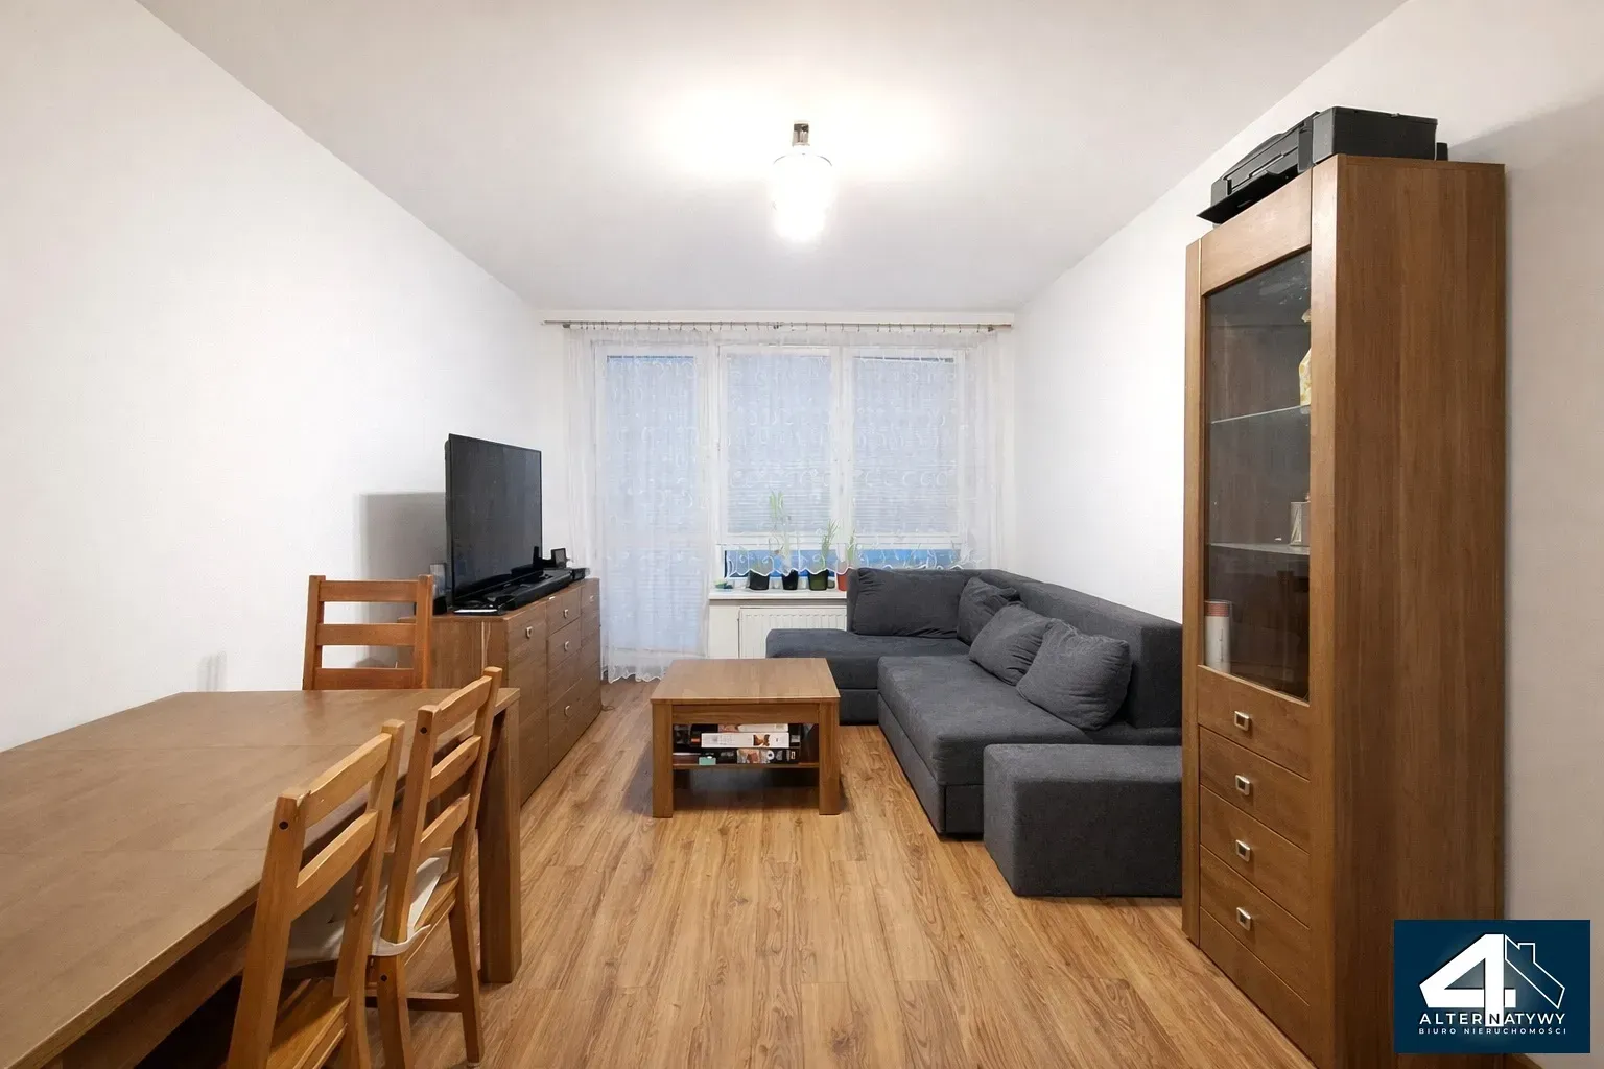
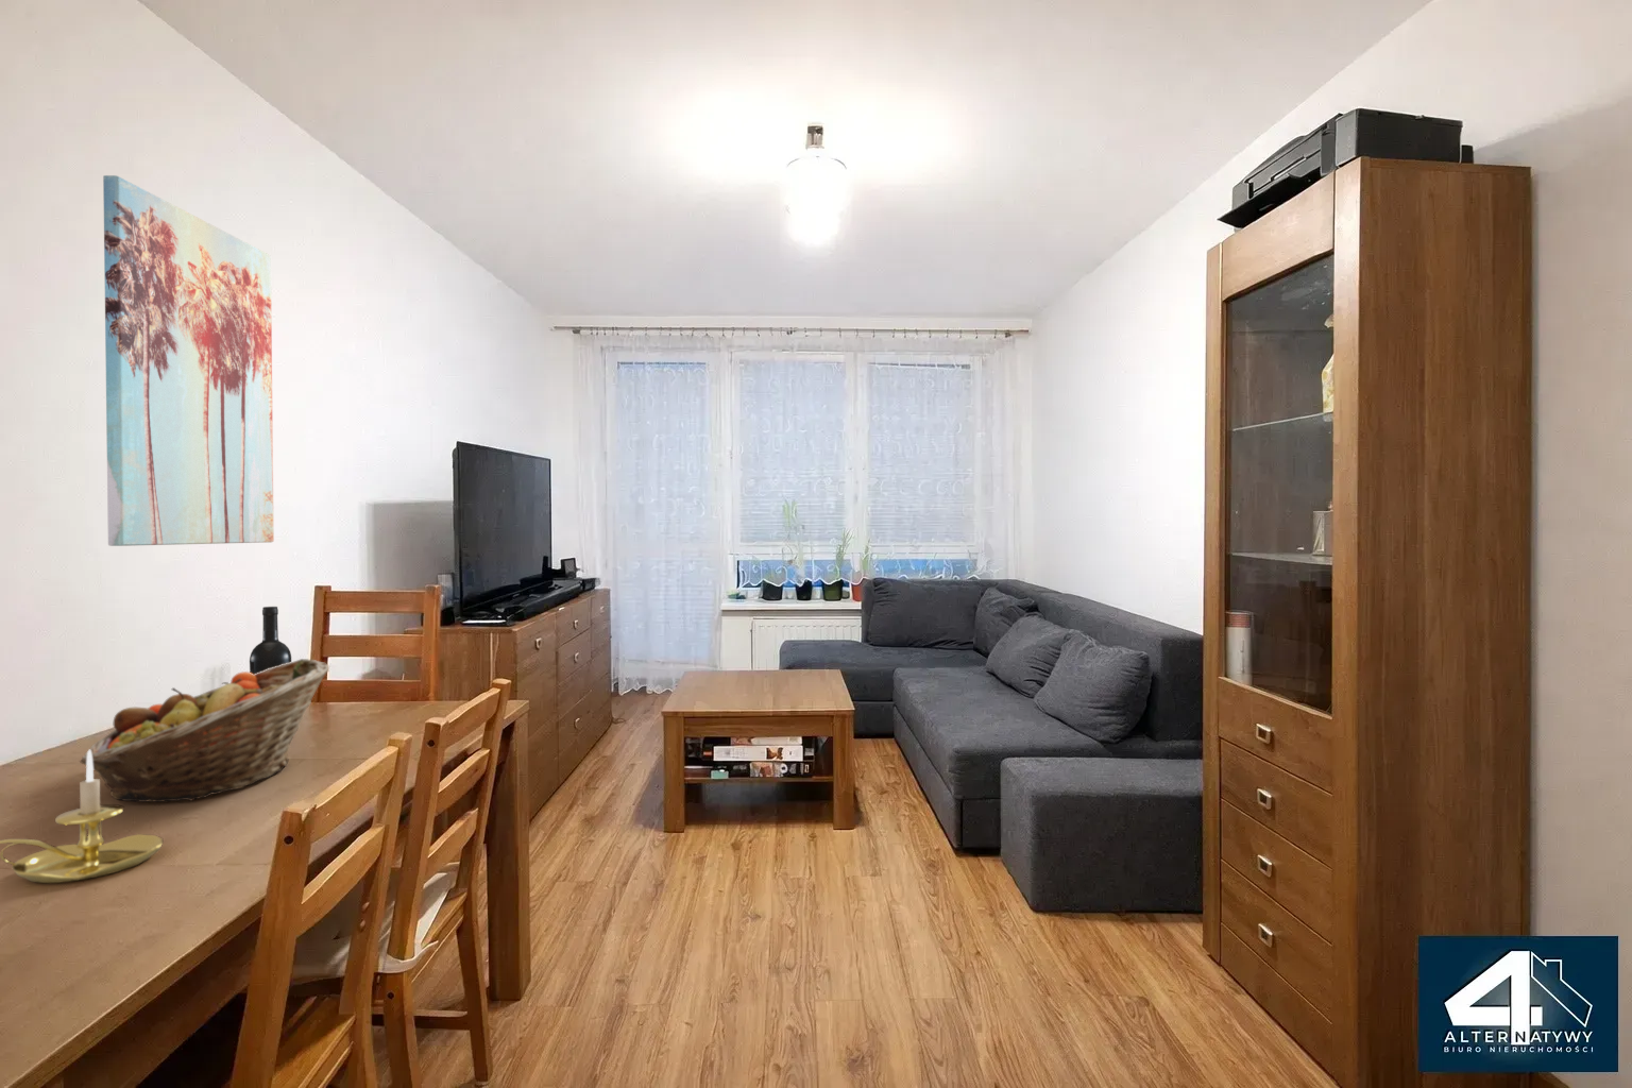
+ wine bottle [249,606,293,675]
+ candle holder [0,749,165,884]
+ wall art [102,175,276,548]
+ fruit basket [79,658,330,804]
